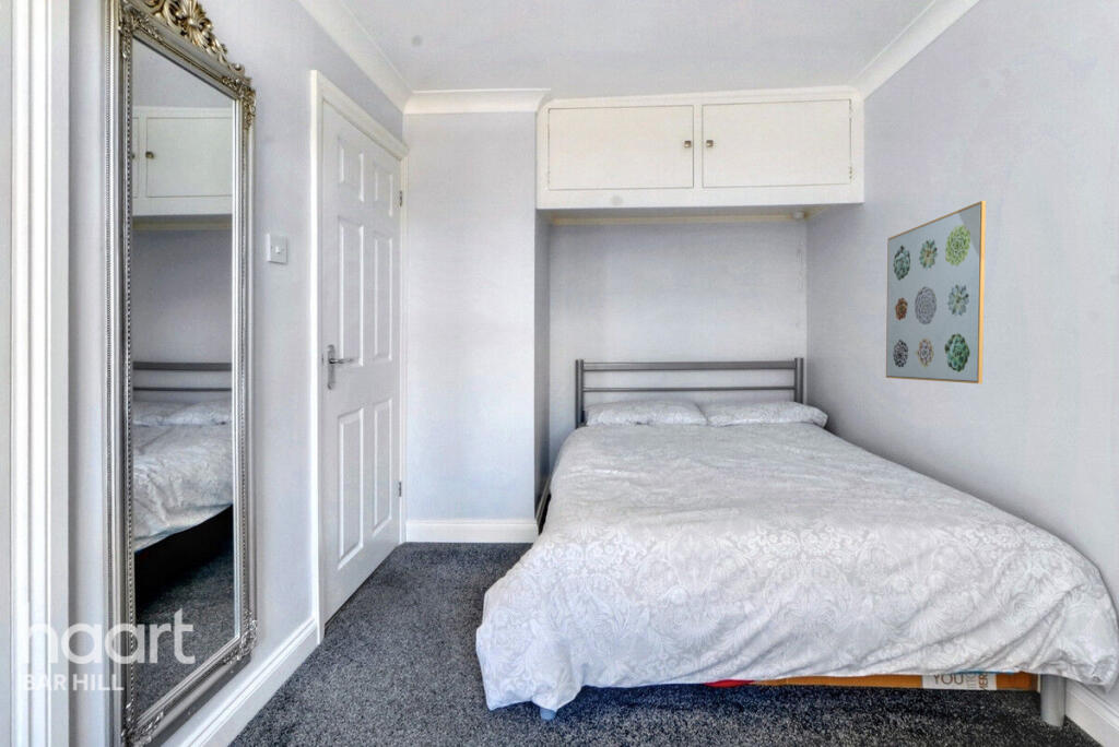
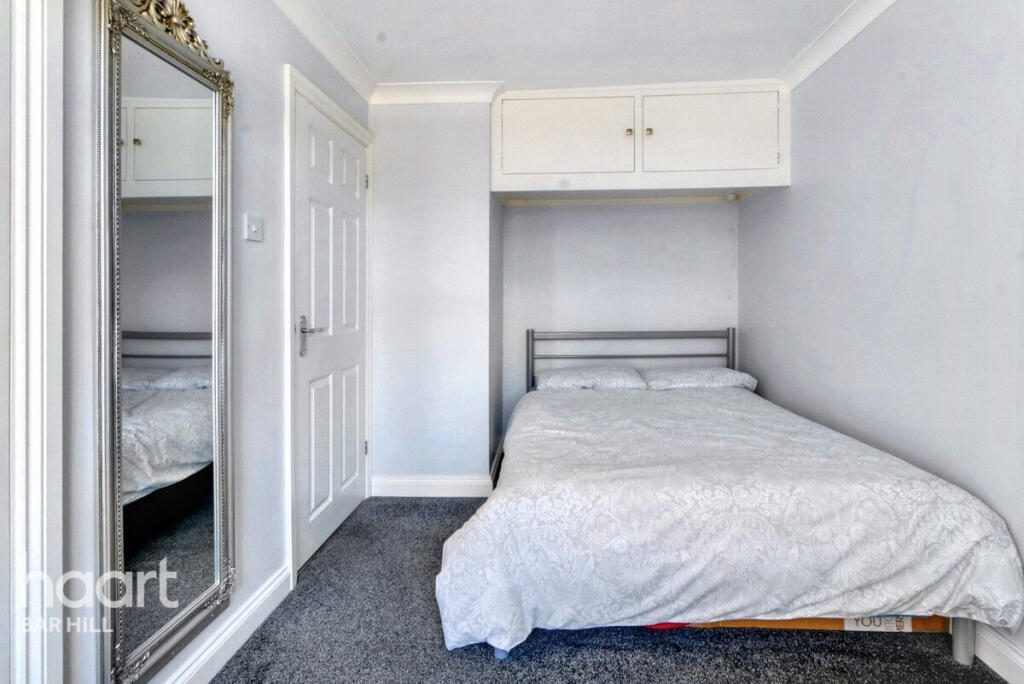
- wall art [885,200,987,384]
